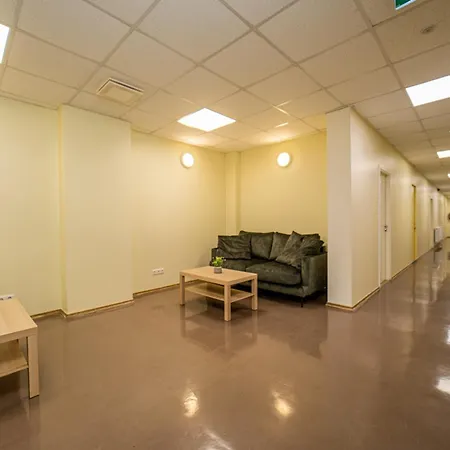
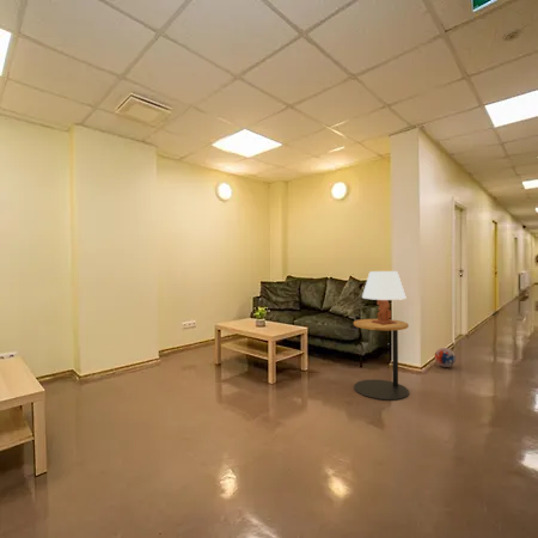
+ table lamp [361,270,406,325]
+ ball [434,347,457,368]
+ side table [353,318,410,402]
